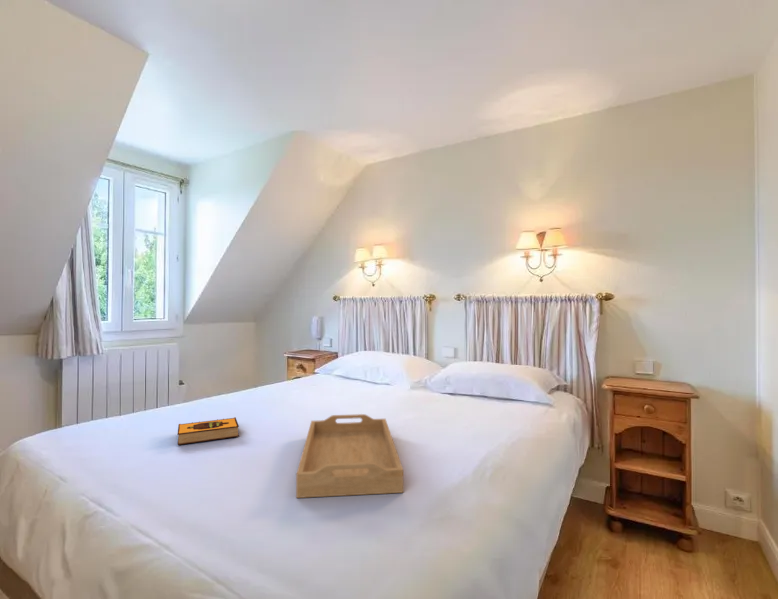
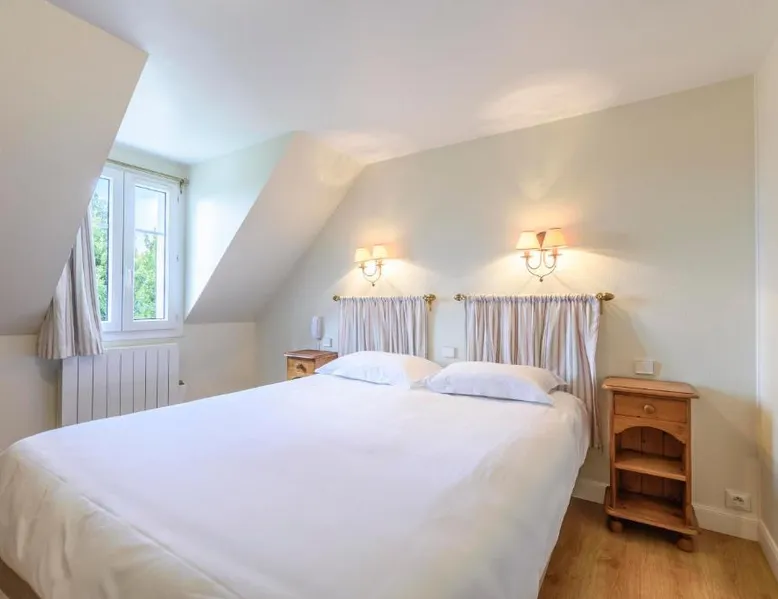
- hardback book [176,416,240,446]
- serving tray [295,413,404,499]
